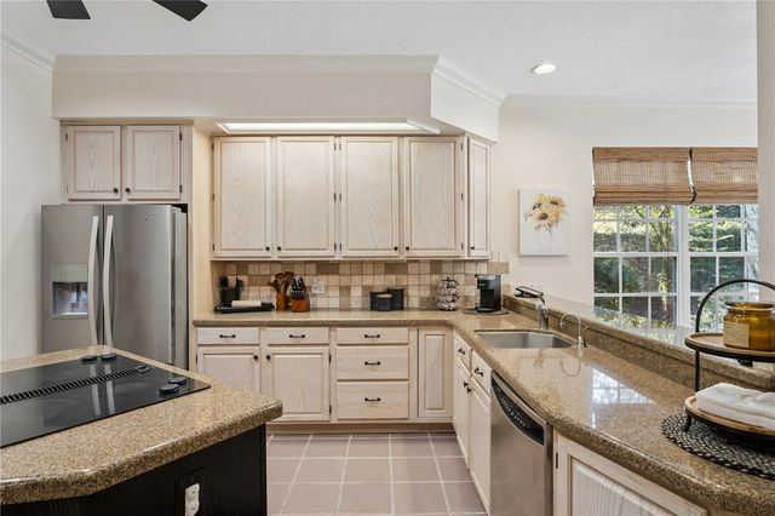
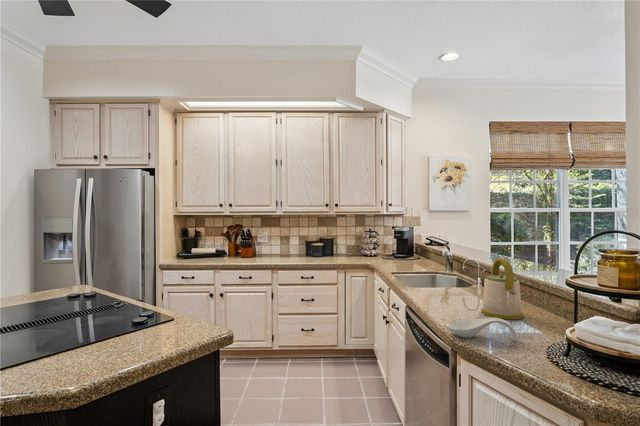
+ kettle [480,258,525,320]
+ spoon rest [445,317,519,343]
